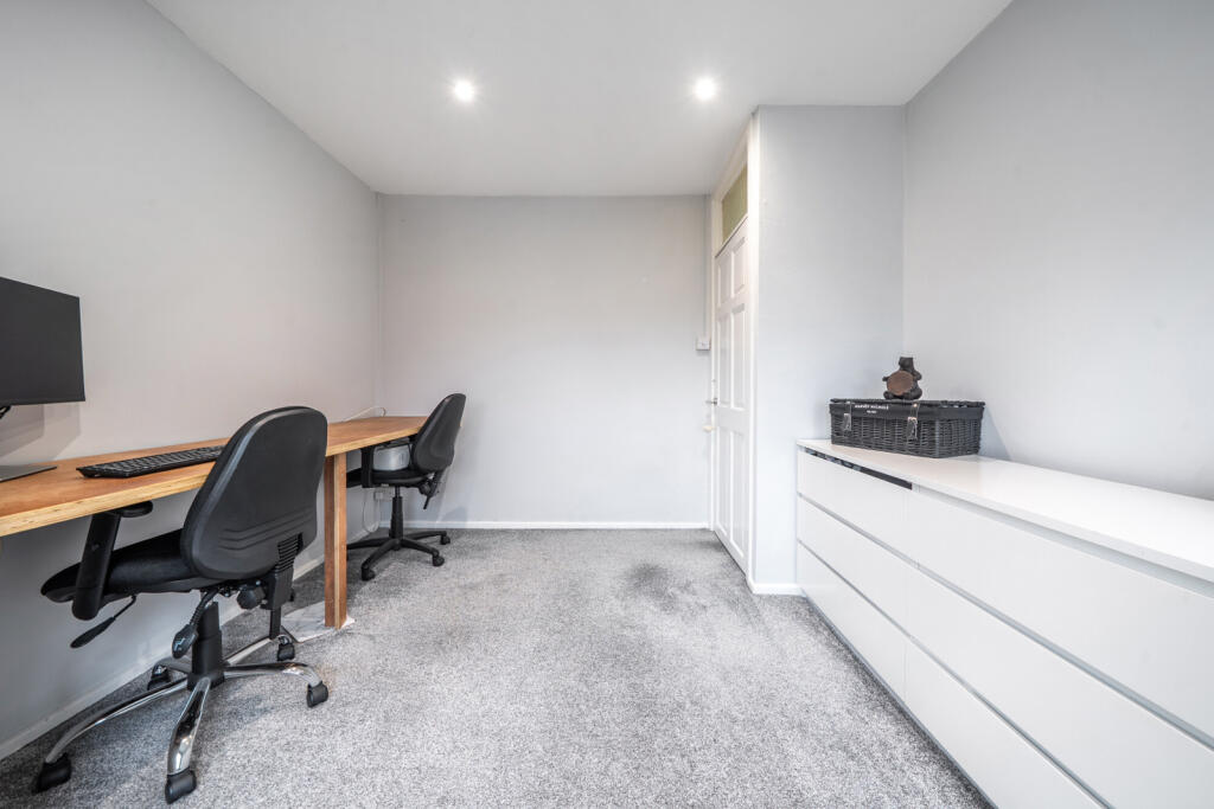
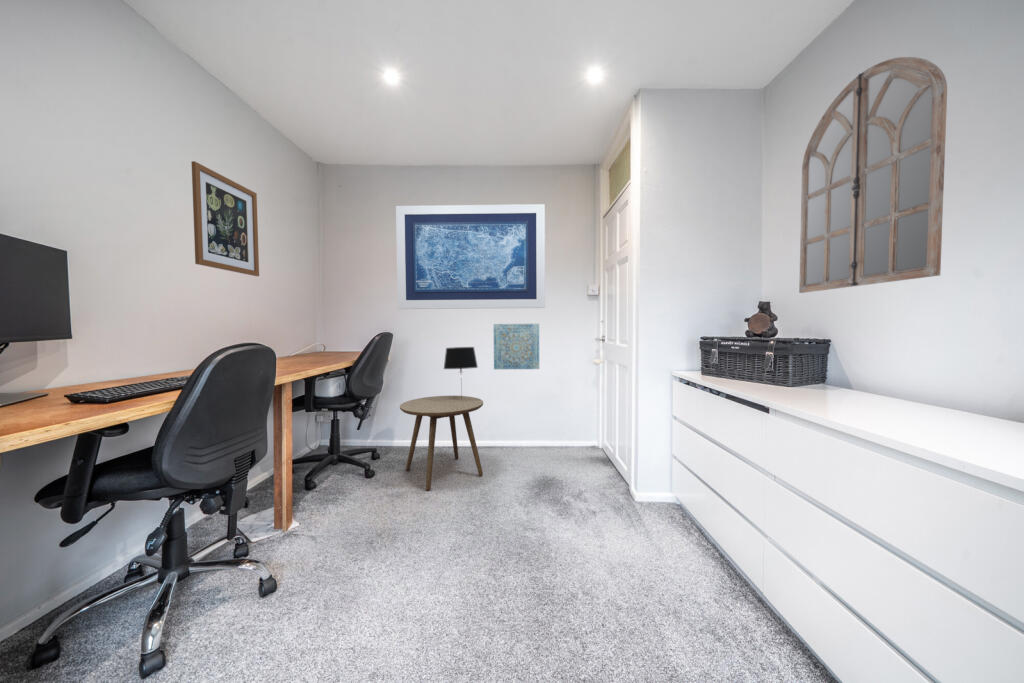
+ table lamp [443,346,479,396]
+ wall art [191,160,260,277]
+ wall art [395,203,546,310]
+ home mirror [798,56,948,294]
+ wall art [493,323,540,370]
+ side table [399,395,484,492]
